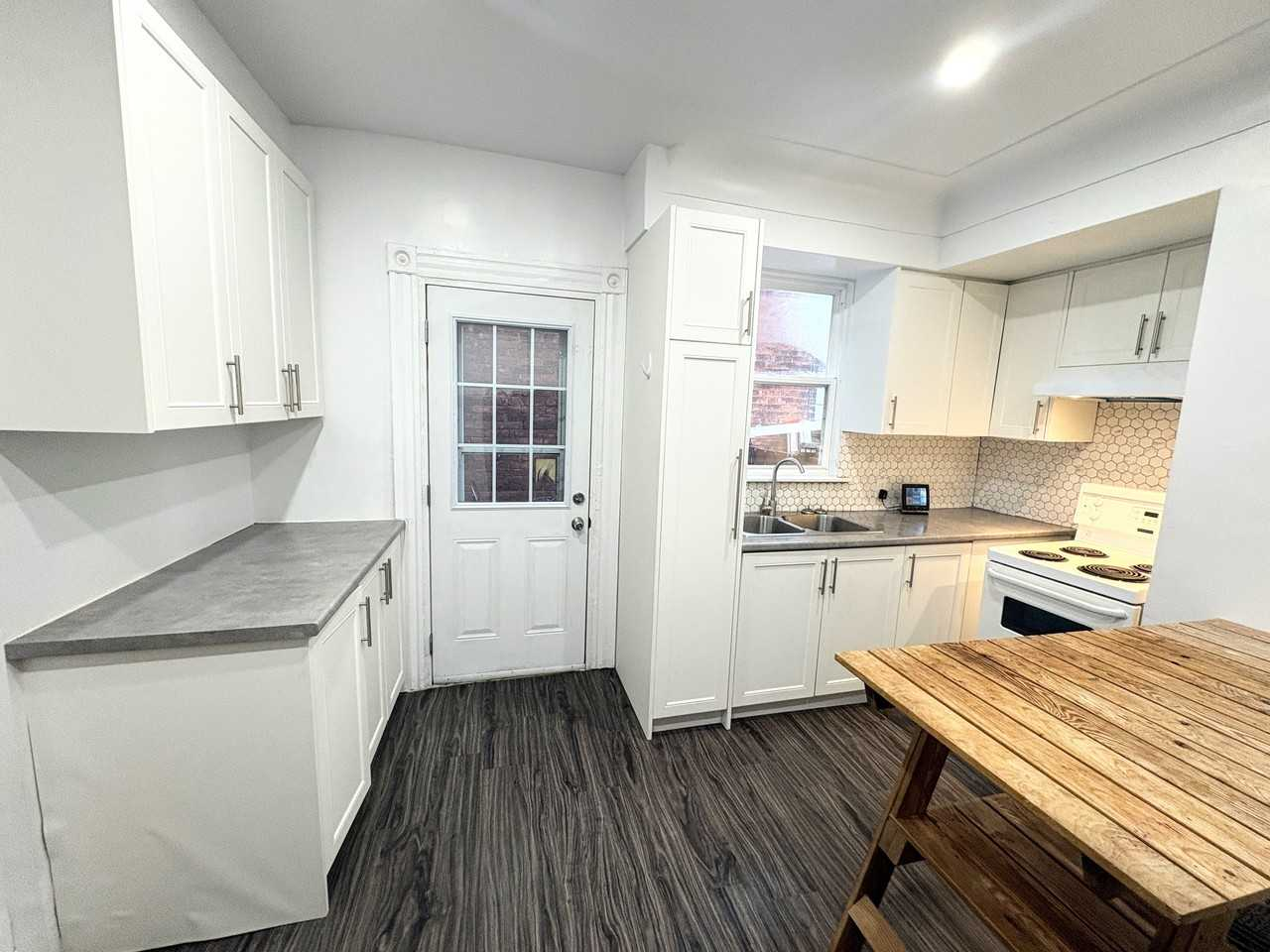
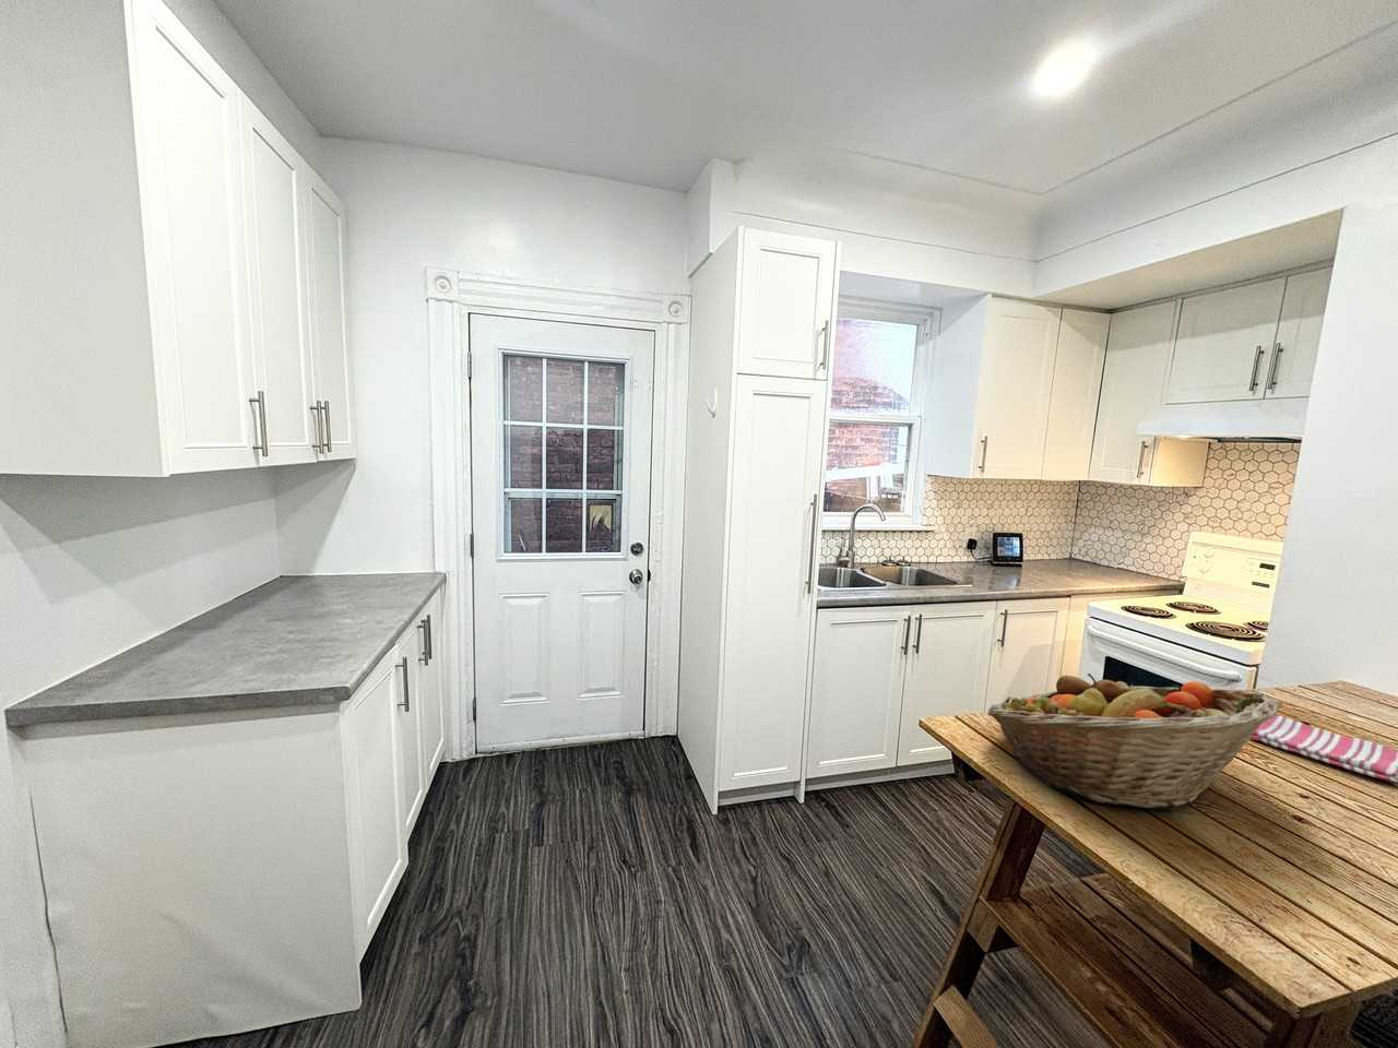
+ dish towel [1250,714,1398,783]
+ fruit basket [986,673,1280,810]
